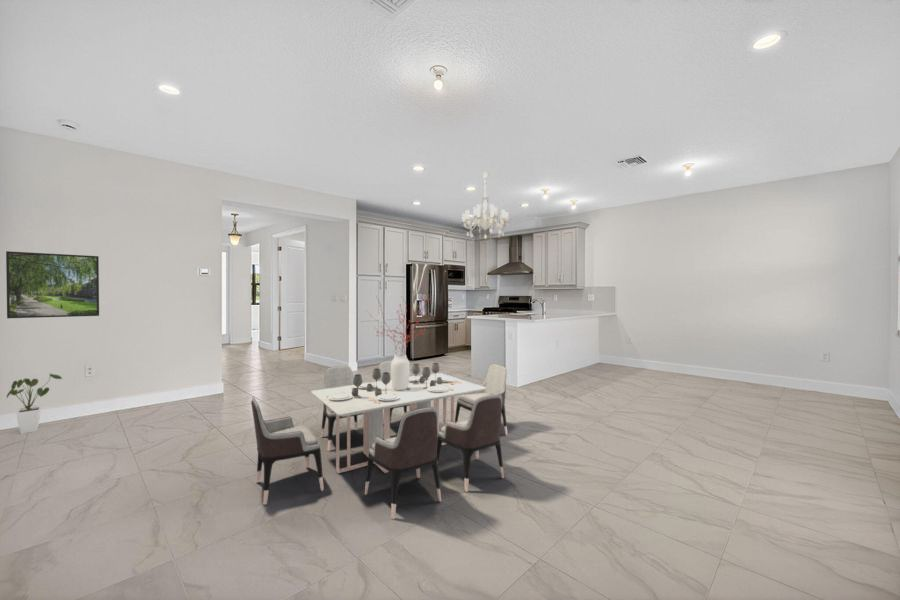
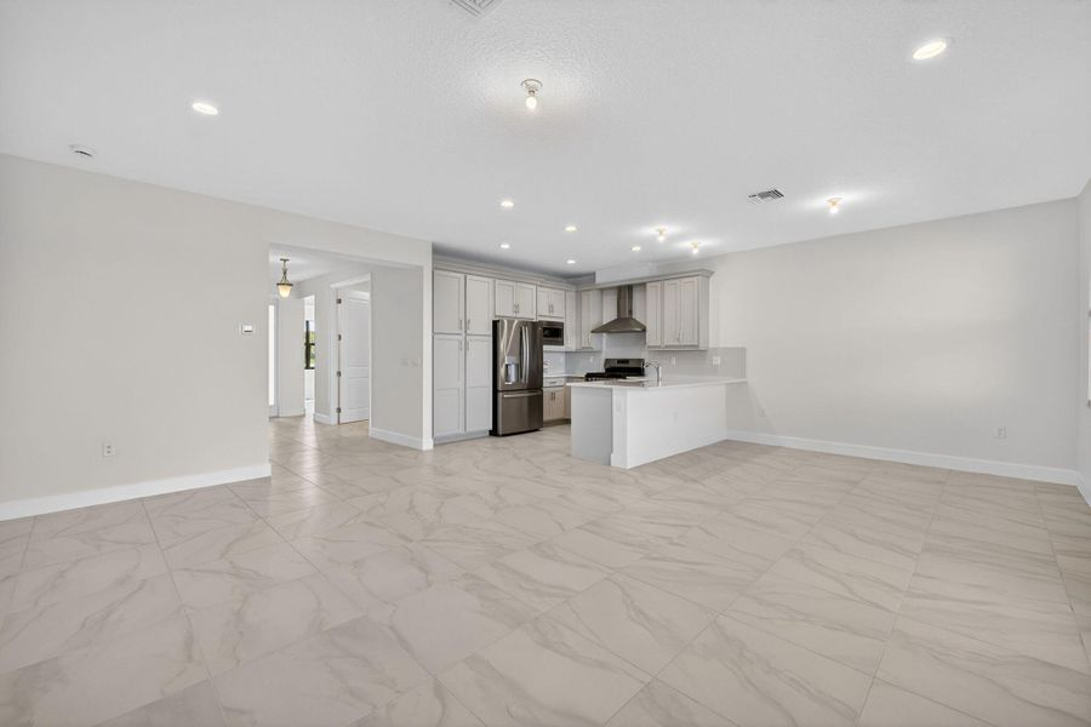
- dining table [250,283,508,520]
- house plant [5,372,63,435]
- chandelier [461,171,510,240]
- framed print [5,250,100,319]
